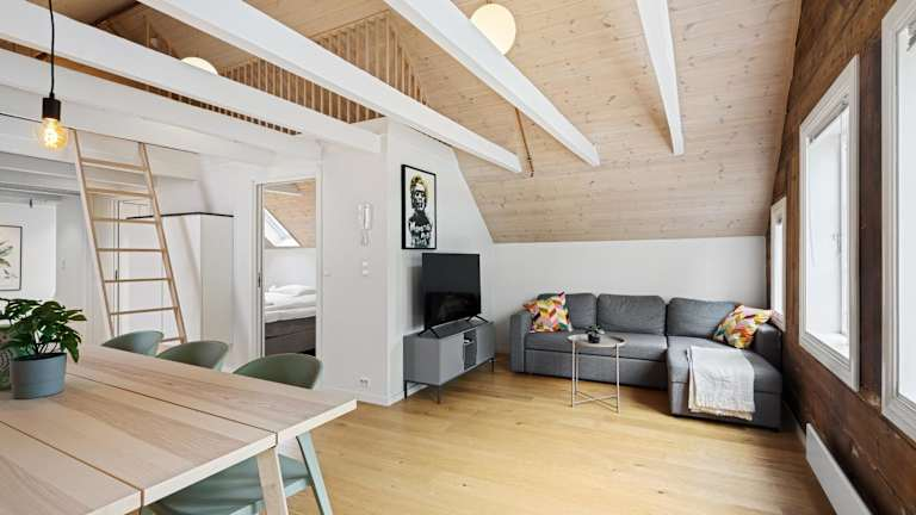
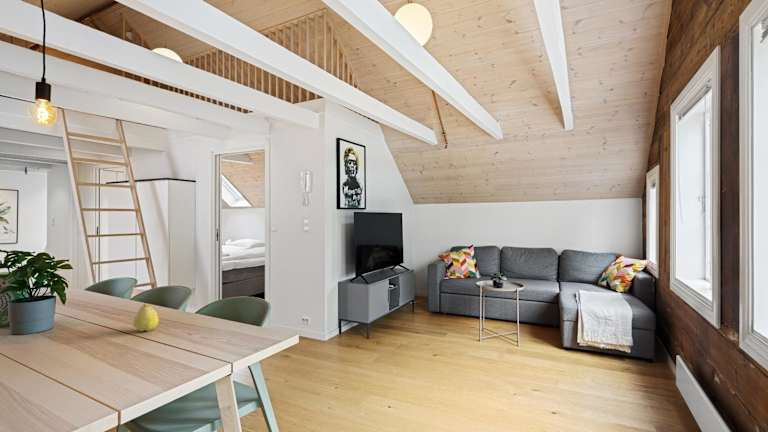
+ fruit [133,303,160,332]
